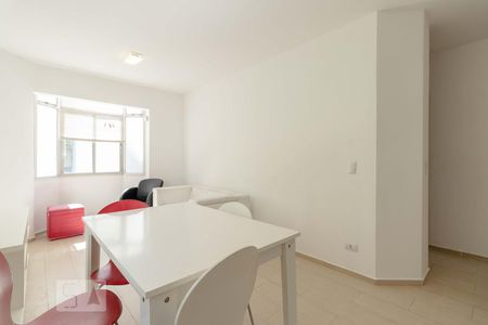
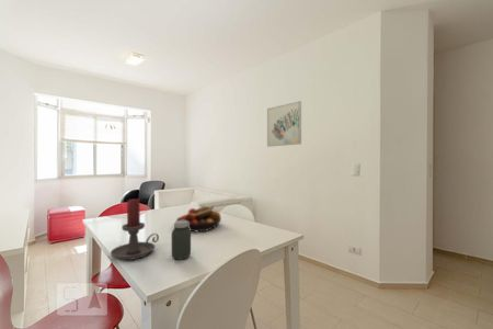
+ fruit bowl [175,204,222,232]
+ jar [171,220,192,260]
+ candle holder [110,197,160,261]
+ wall art [266,100,302,148]
